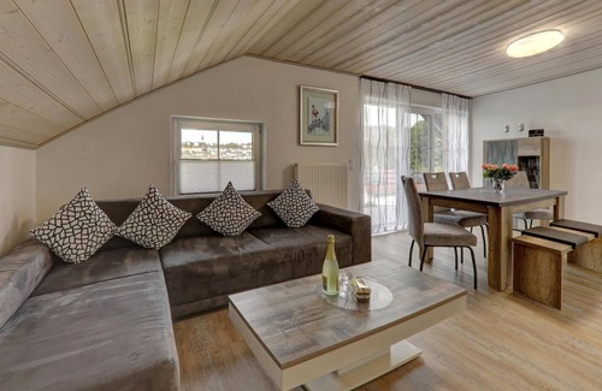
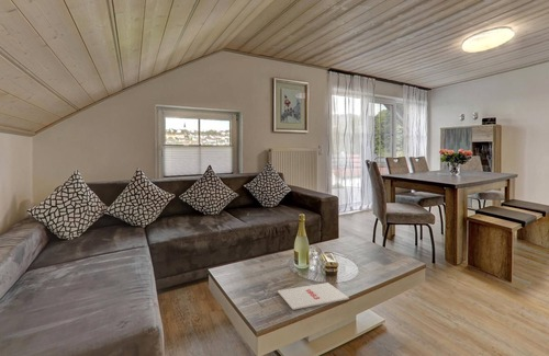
+ magazine [277,282,350,311]
